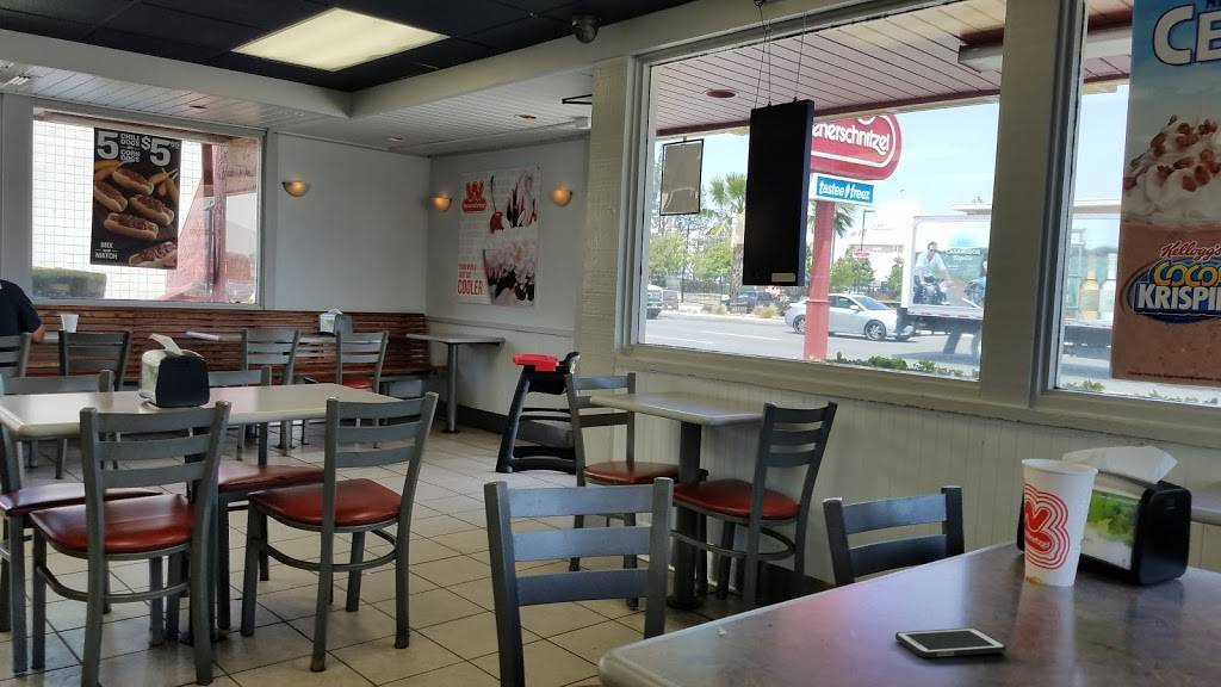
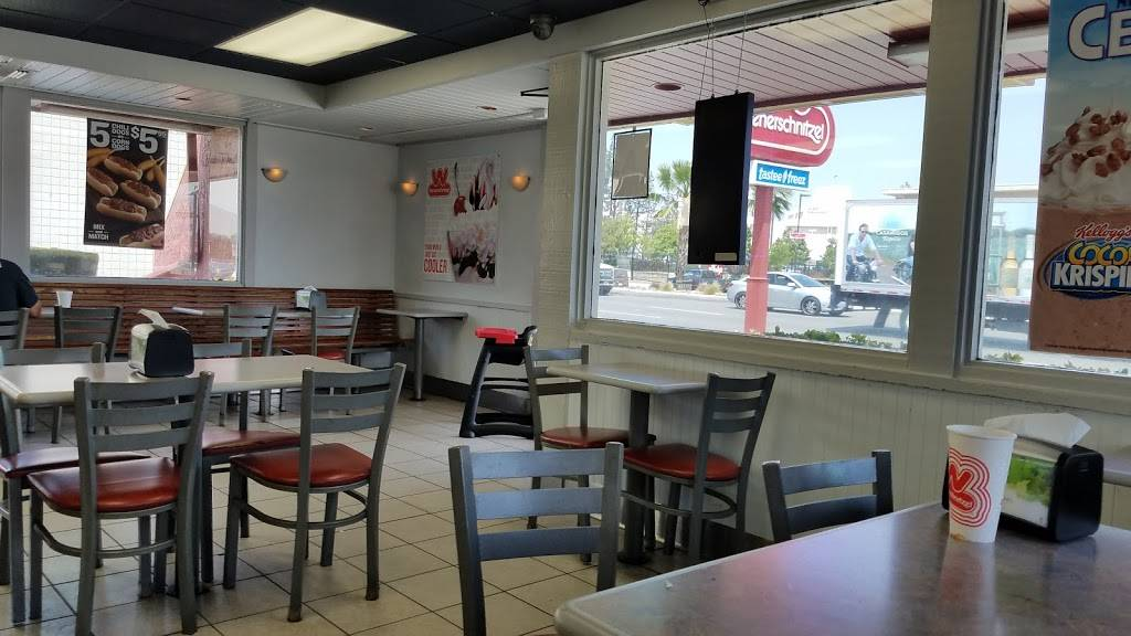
- cell phone [894,627,1008,658]
